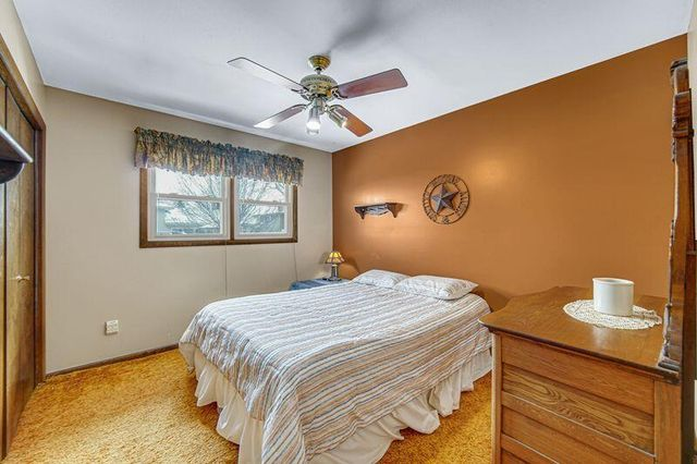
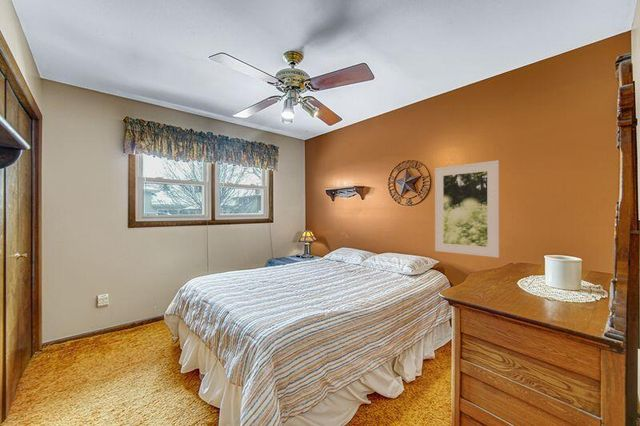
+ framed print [434,159,500,258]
